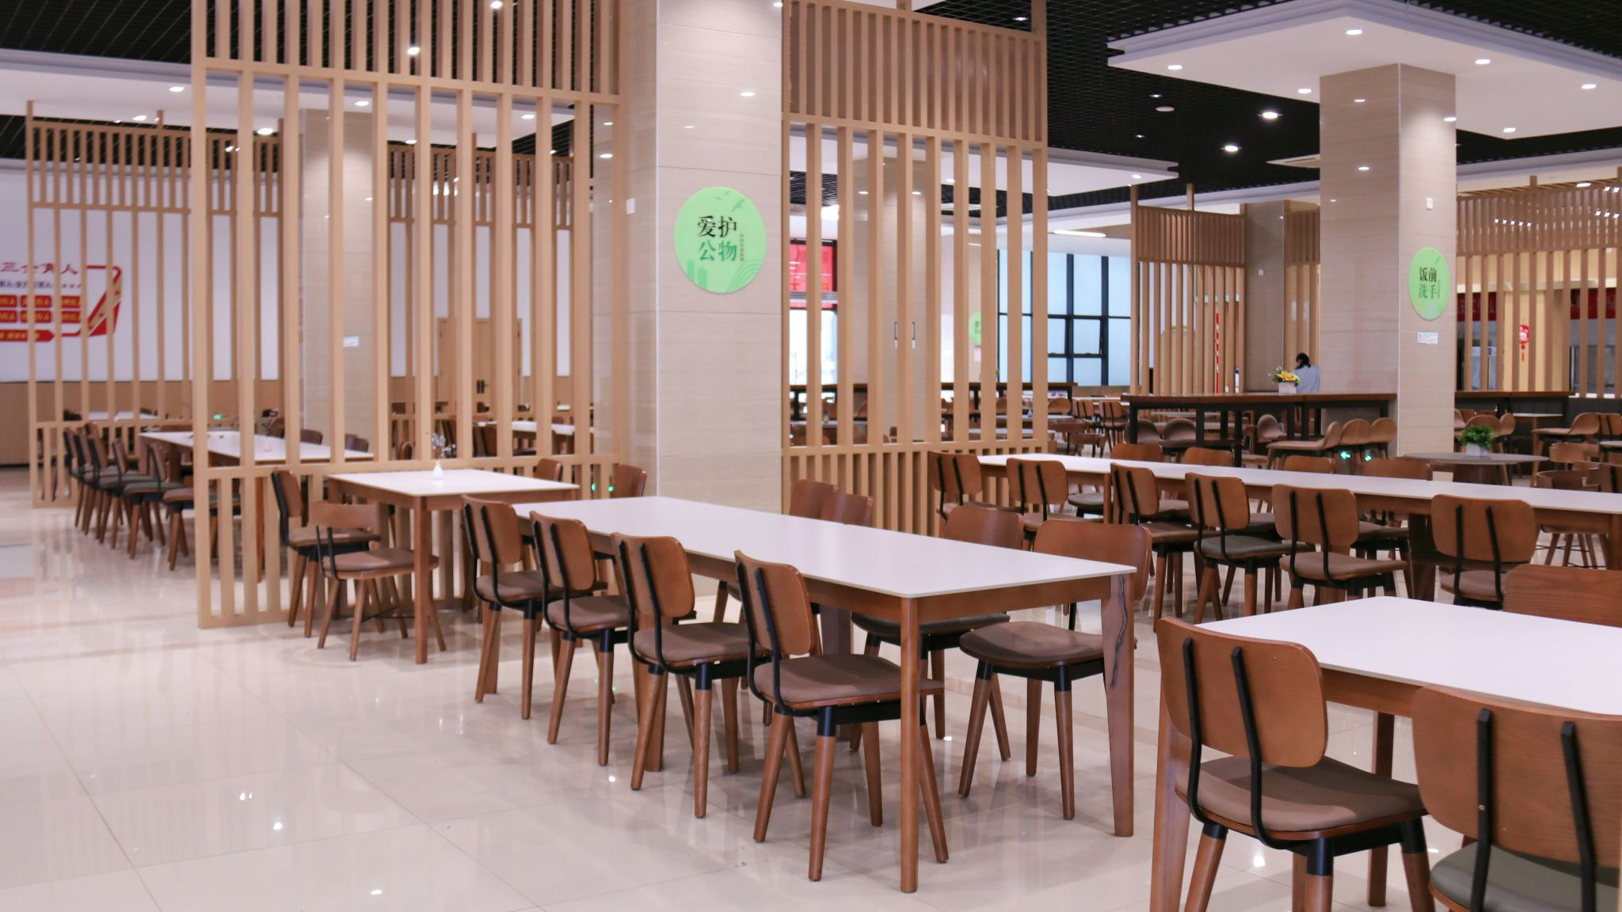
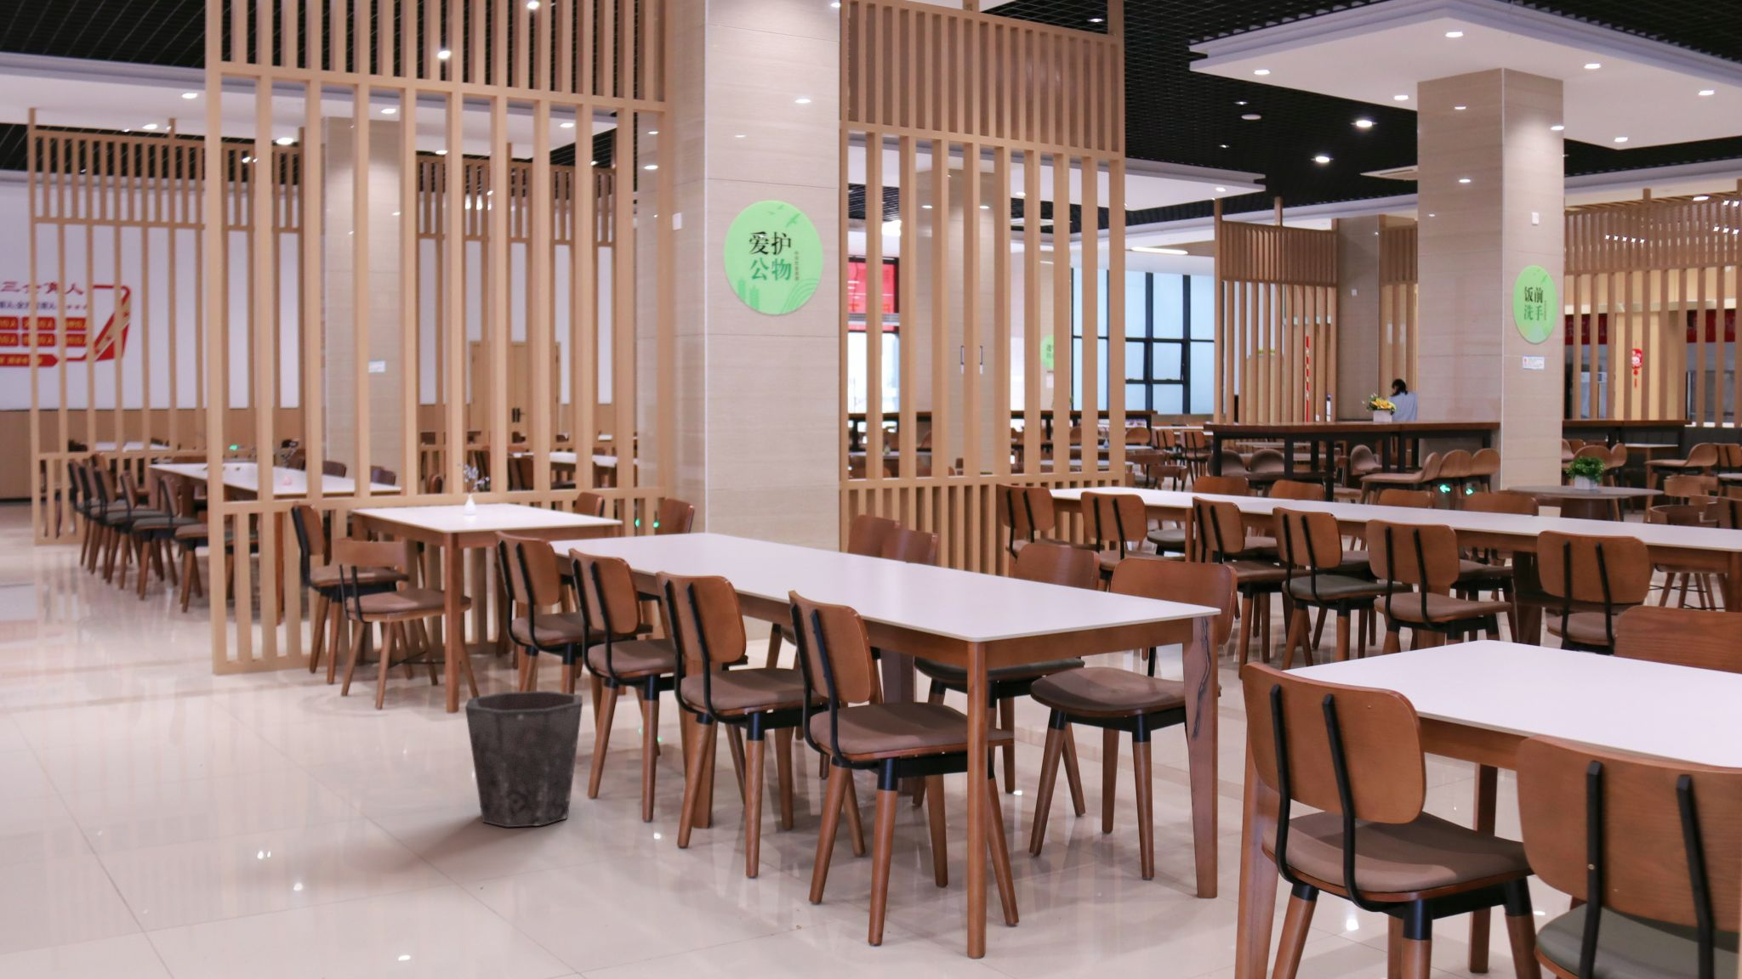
+ waste bin [464,690,584,827]
